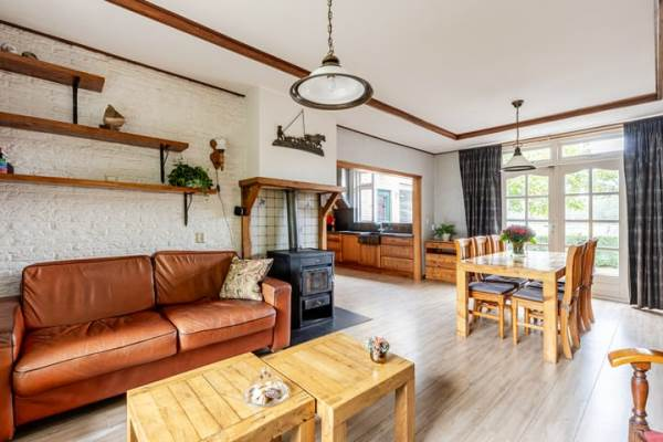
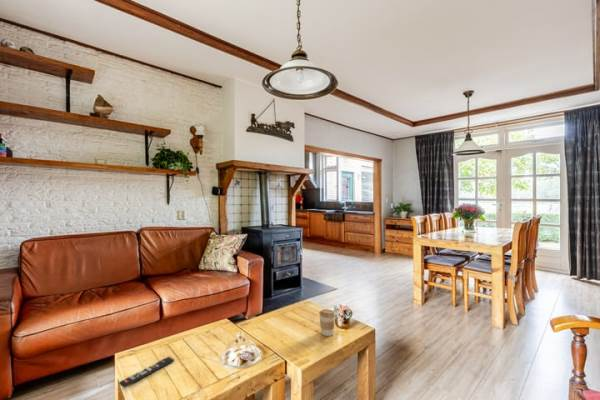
+ coffee cup [318,308,336,337]
+ remote control [118,356,175,389]
